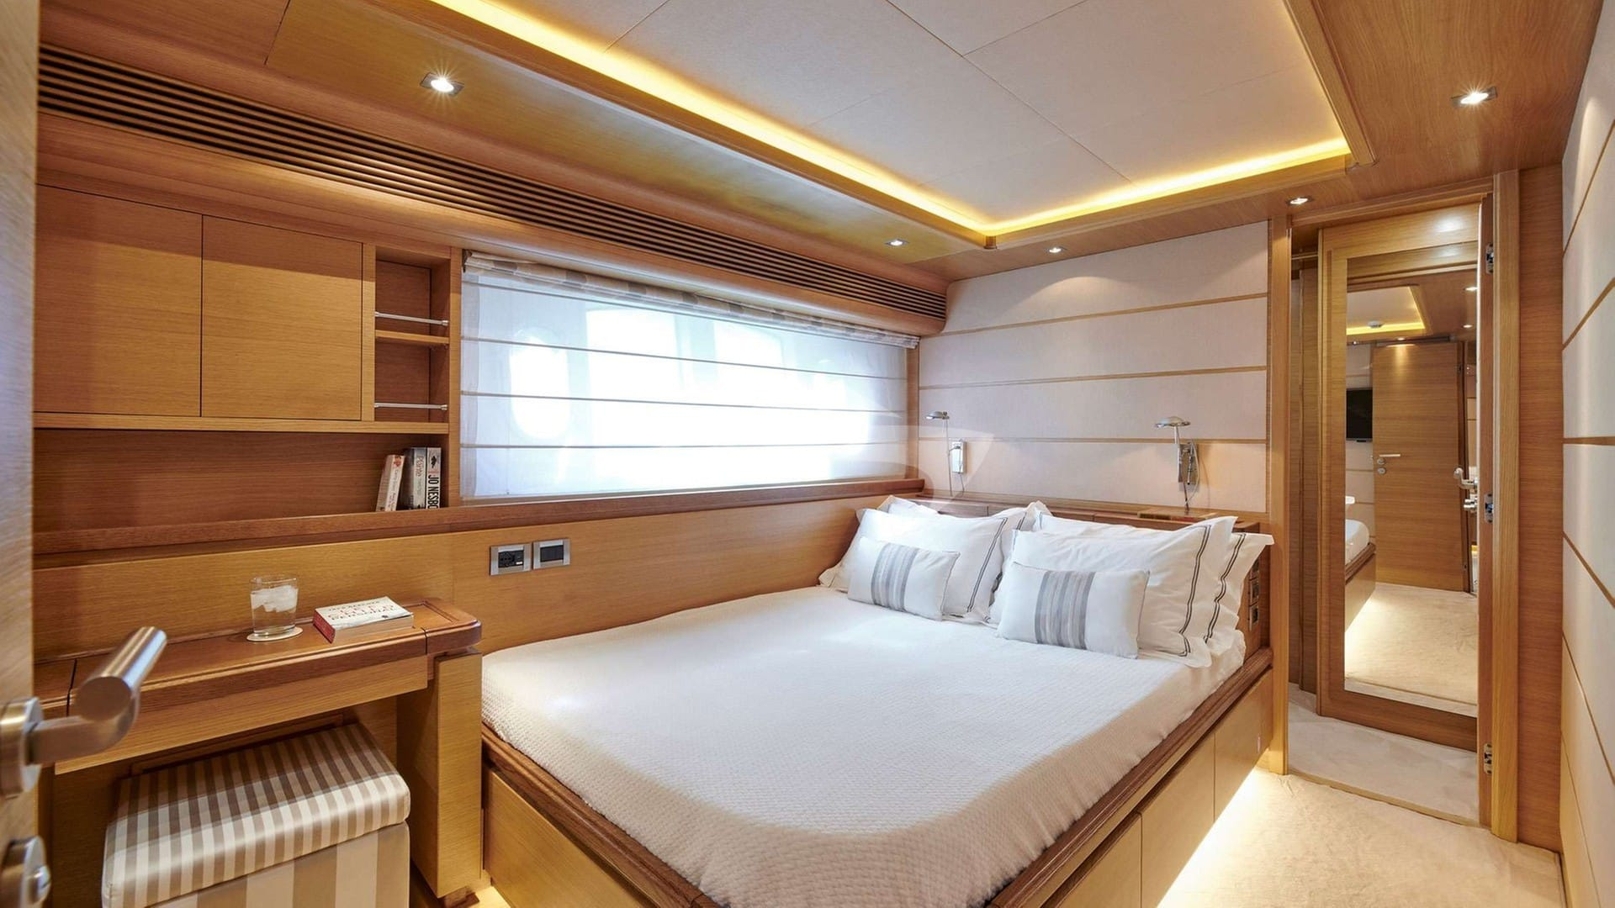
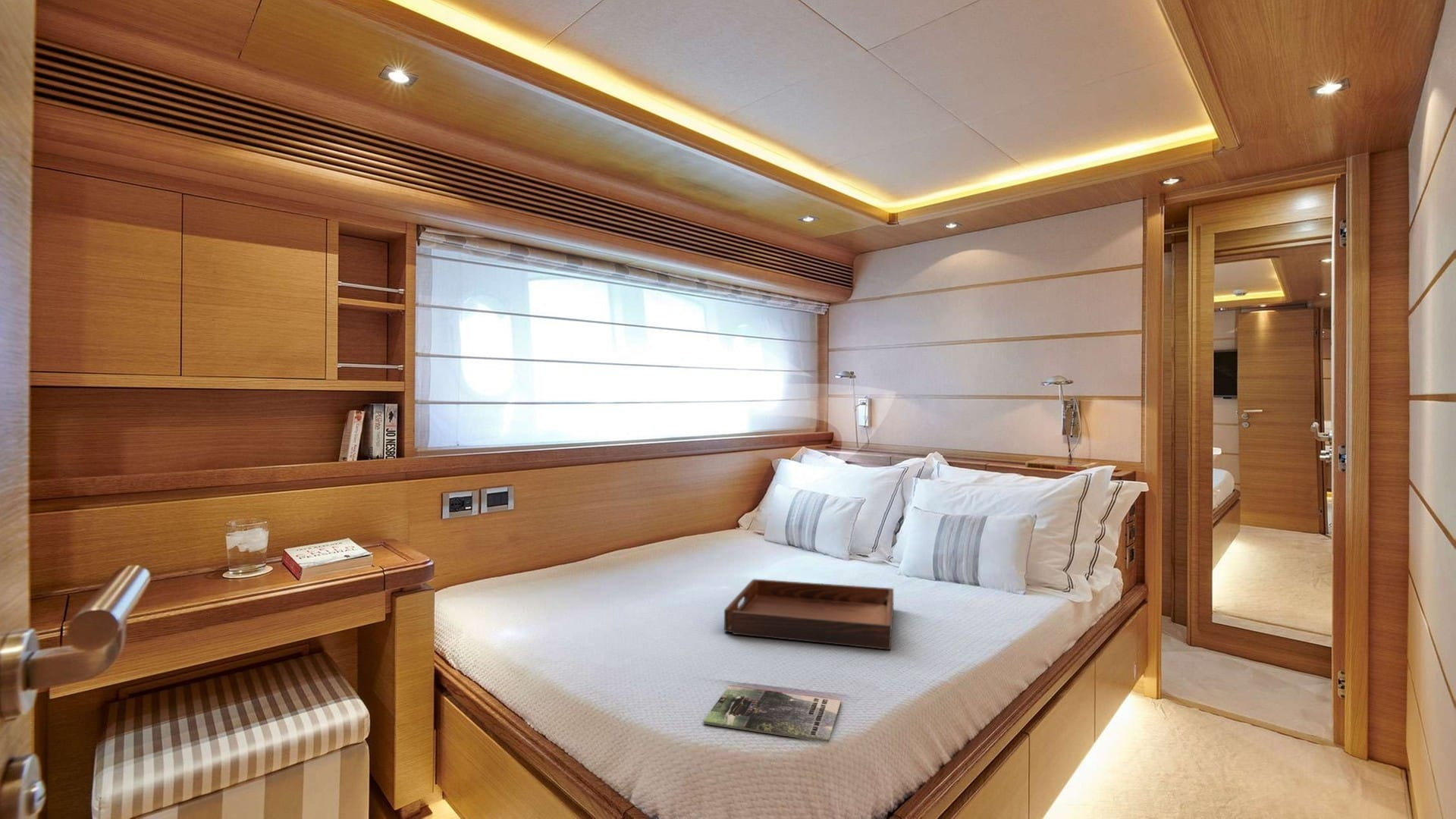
+ magazine [702,685,842,743]
+ serving tray [723,579,894,651]
